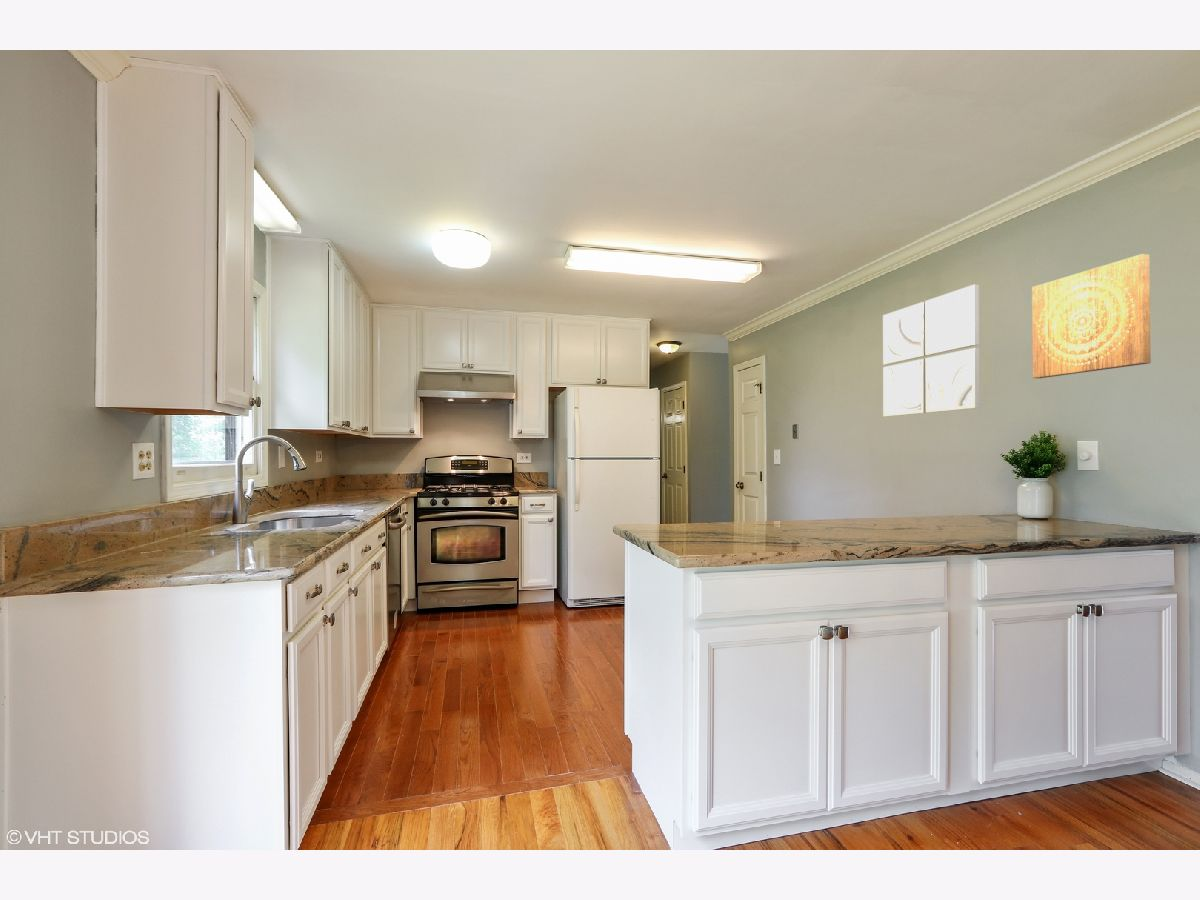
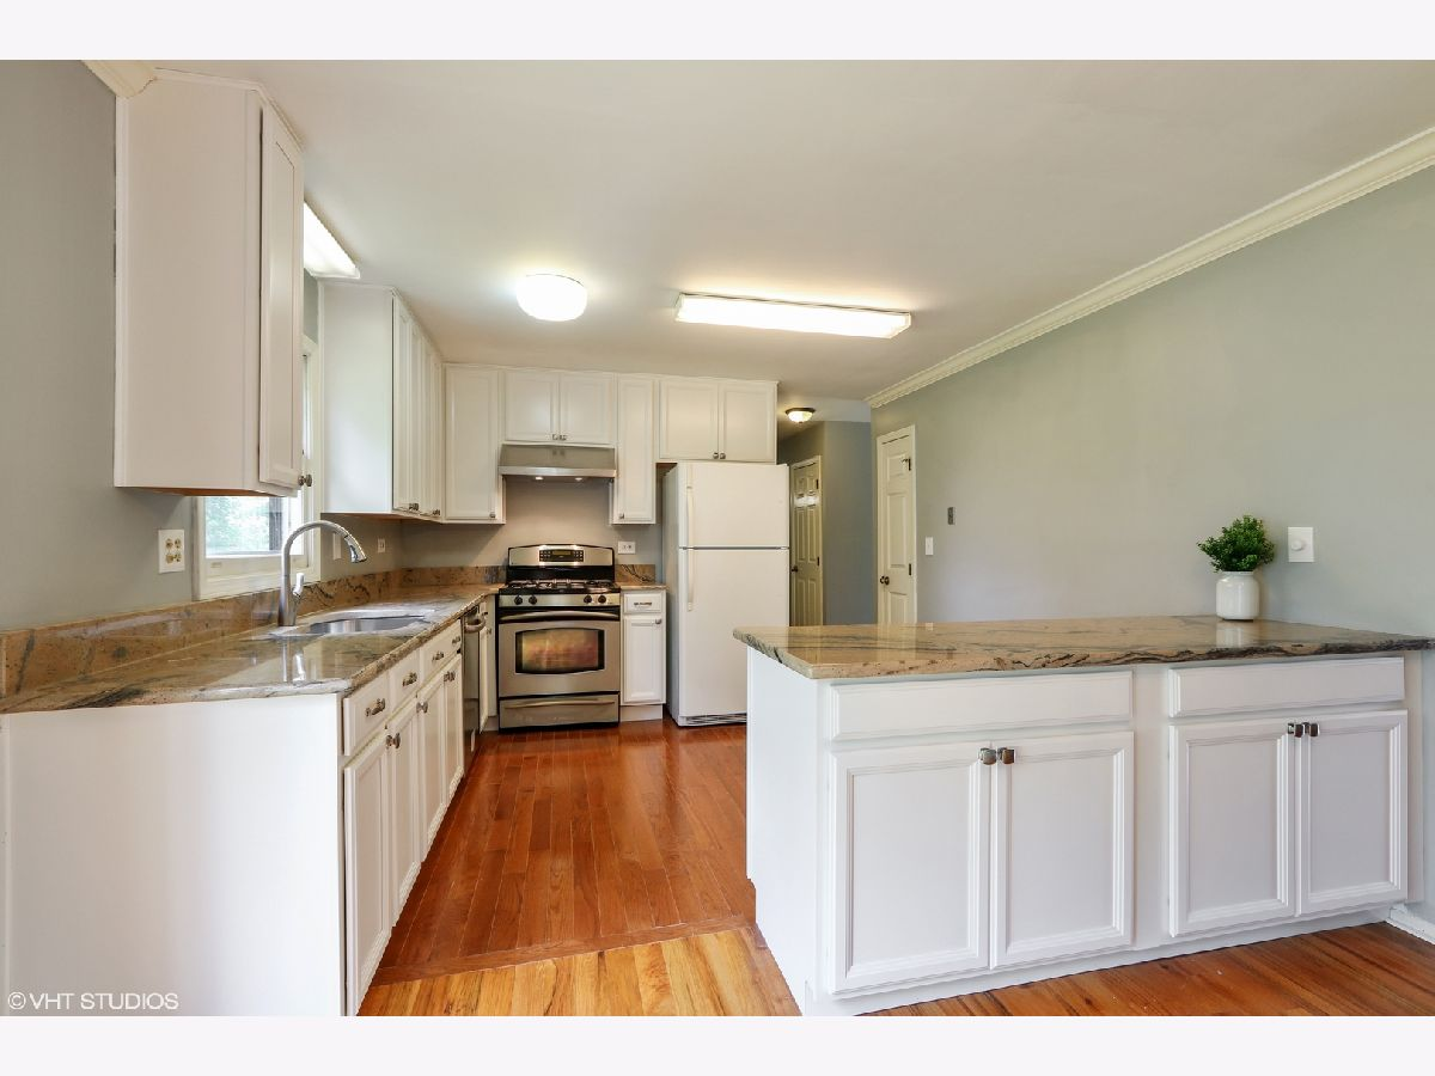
- wall art [1031,253,1152,379]
- wall art [882,283,980,417]
